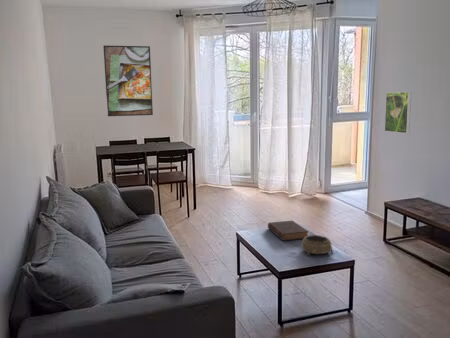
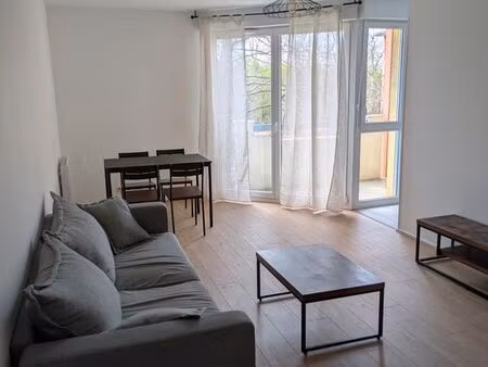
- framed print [102,45,154,117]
- book [267,220,309,241]
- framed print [384,91,412,134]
- decorative bowl [301,234,335,257]
